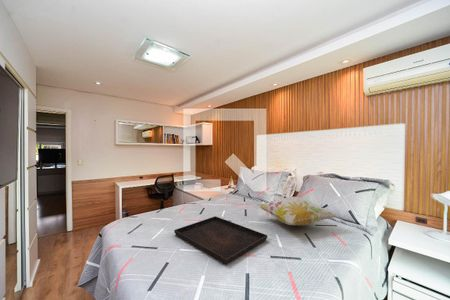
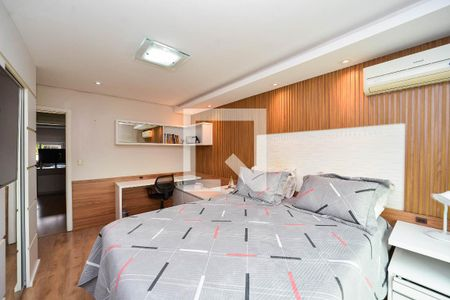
- serving tray [173,215,268,265]
- decorative pillow [258,196,338,227]
